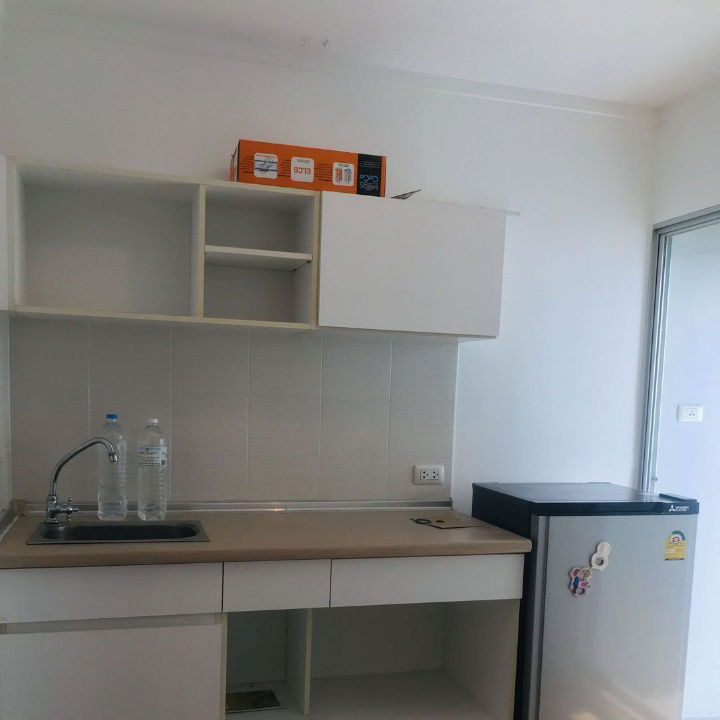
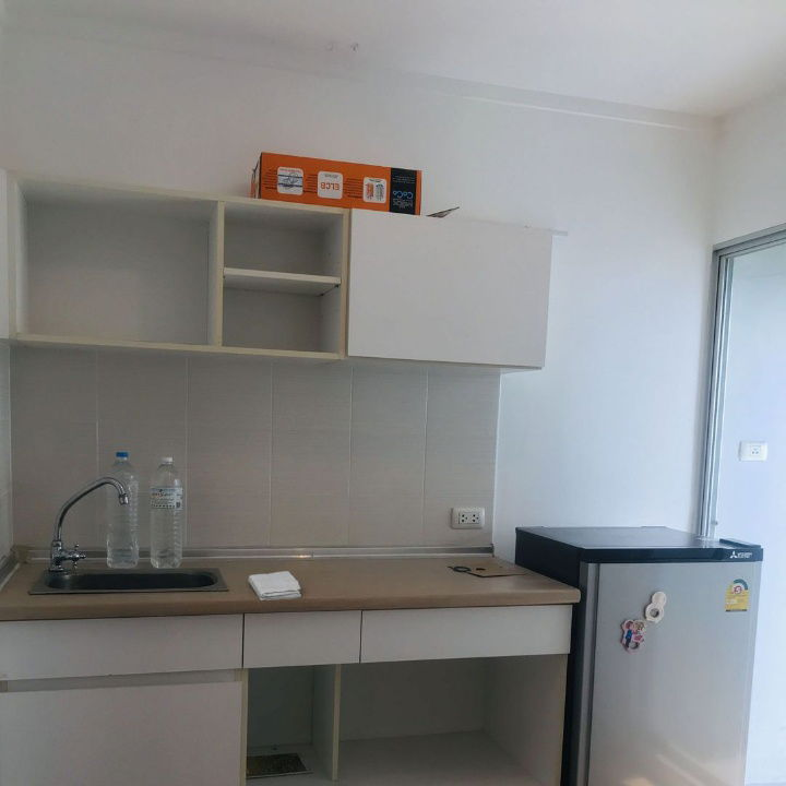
+ washcloth [248,570,302,602]
